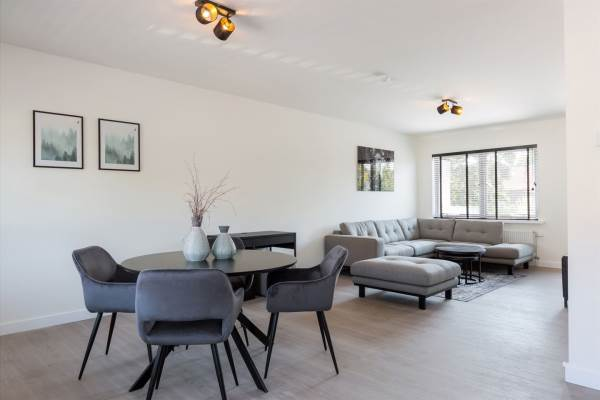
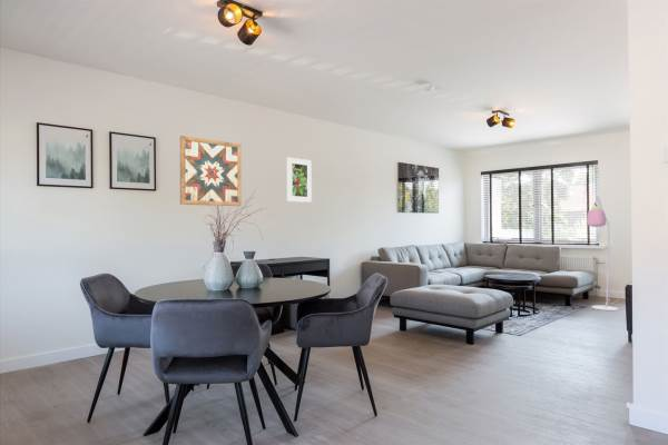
+ wall art [179,135,243,207]
+ floor lamp [586,195,620,312]
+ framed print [286,157,313,204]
